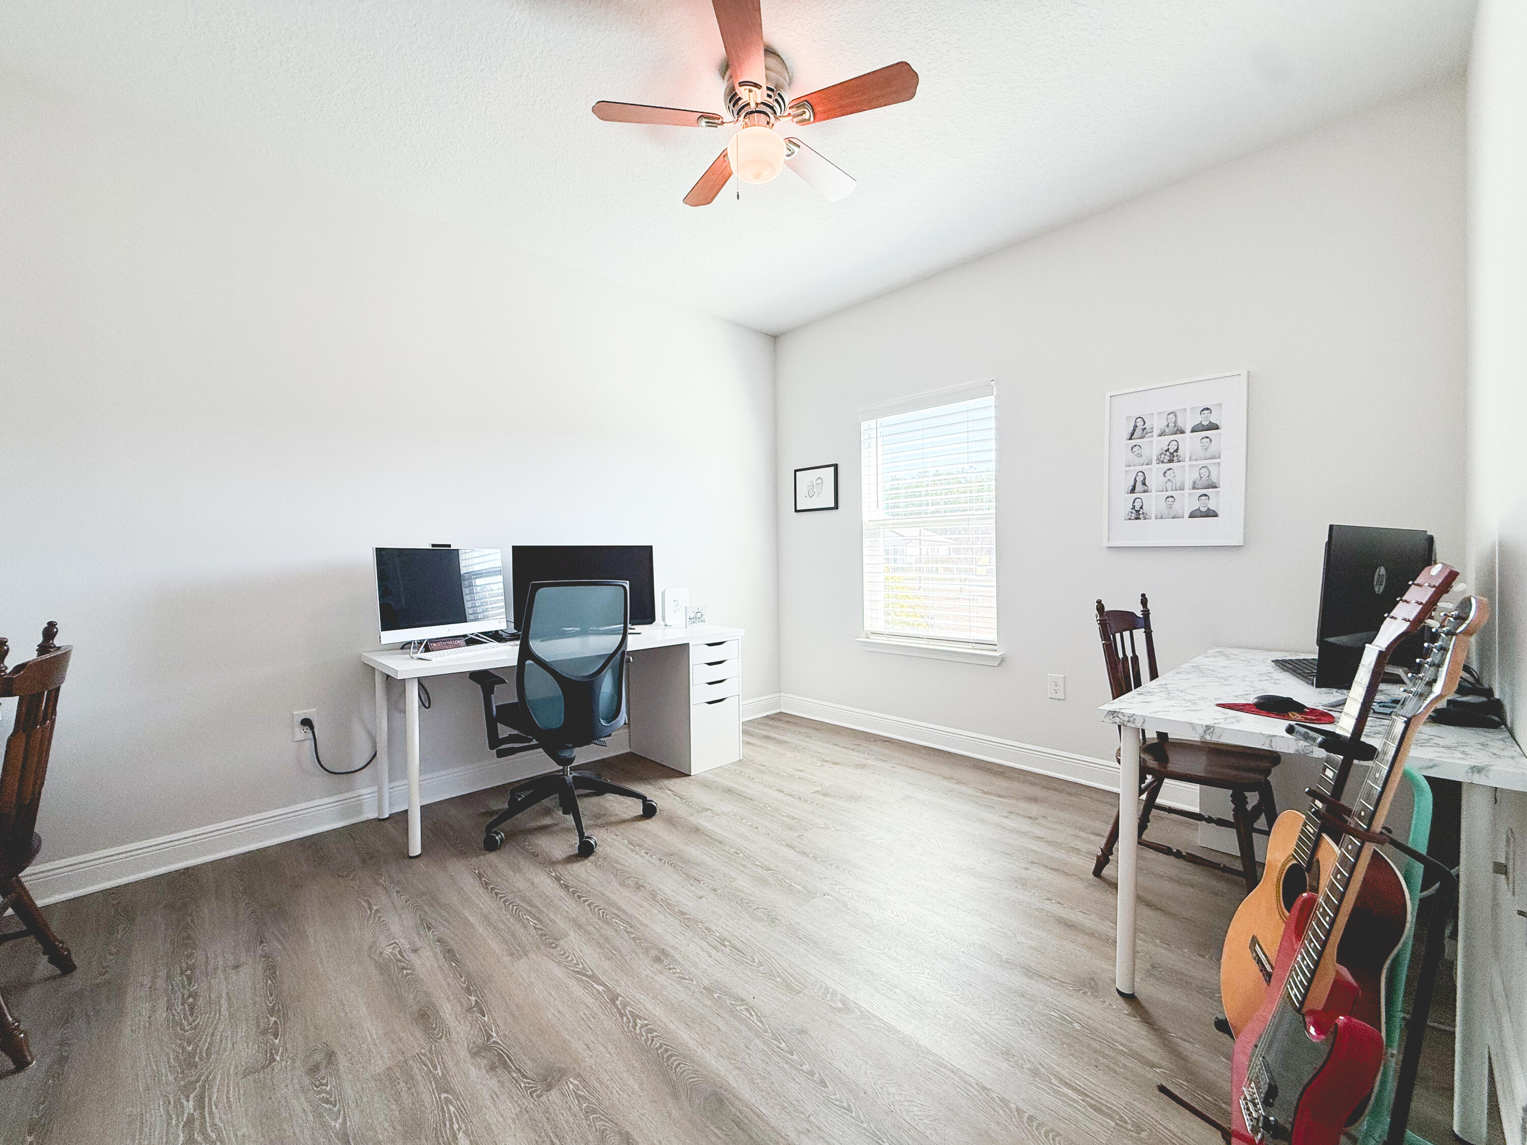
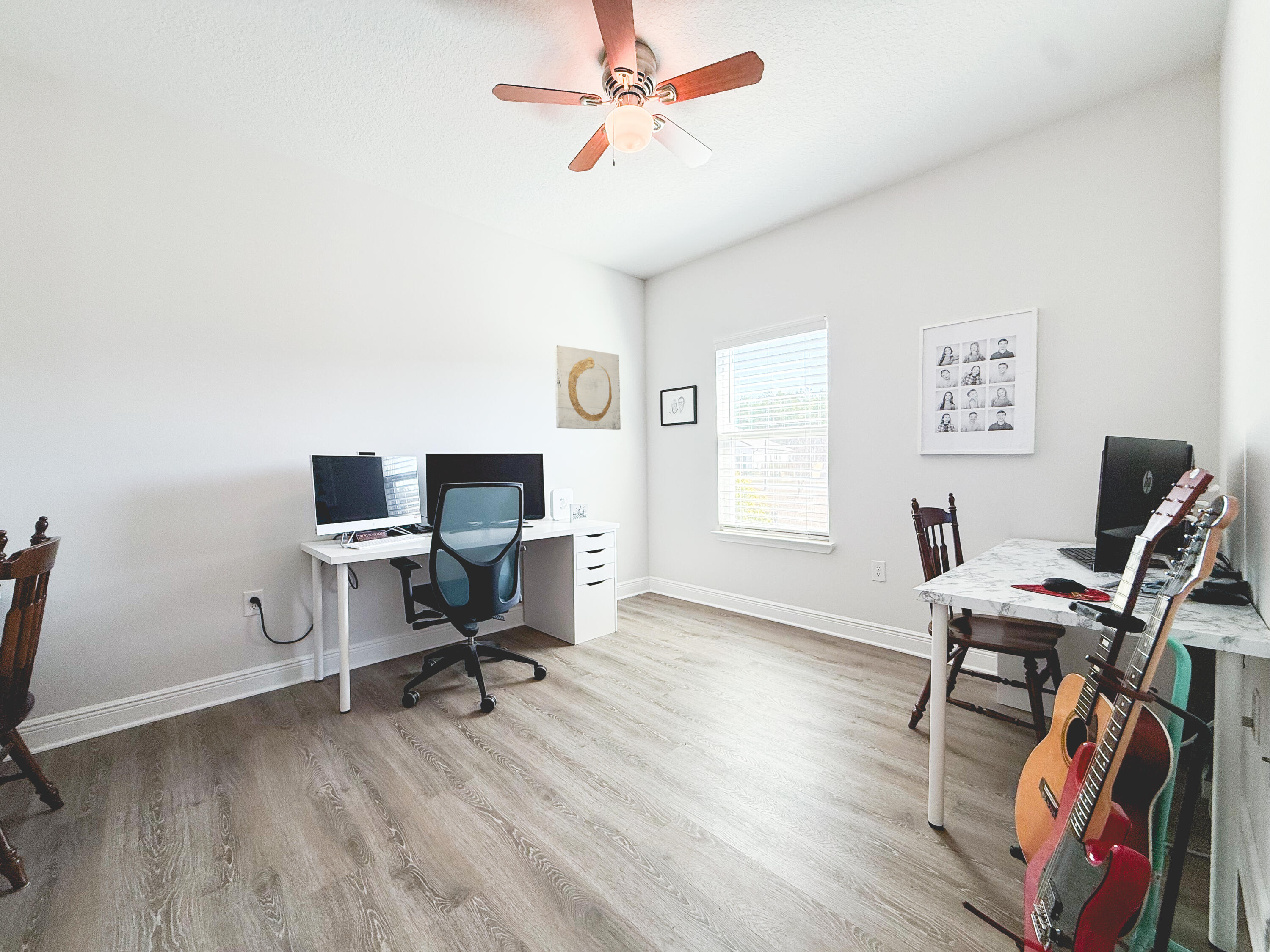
+ wall art [554,345,621,430]
